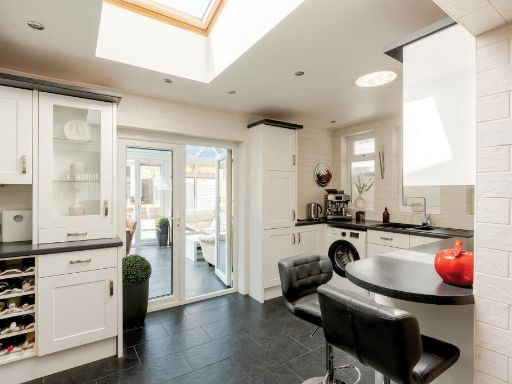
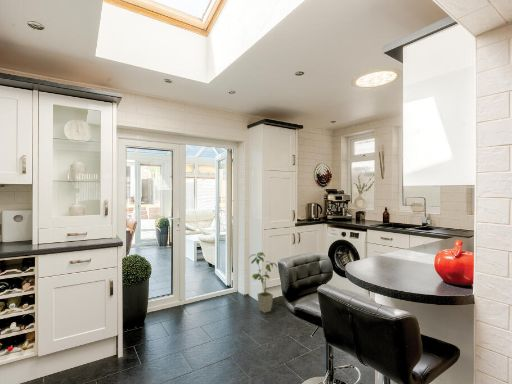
+ house plant [247,251,278,314]
